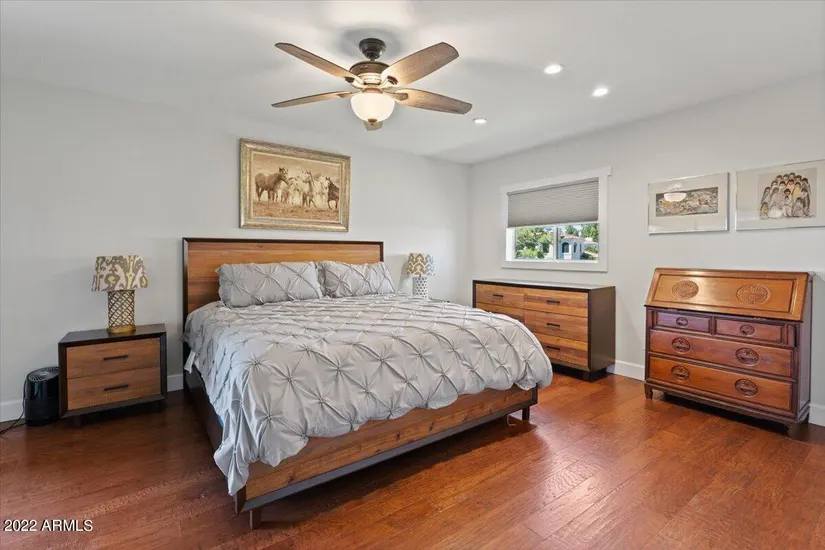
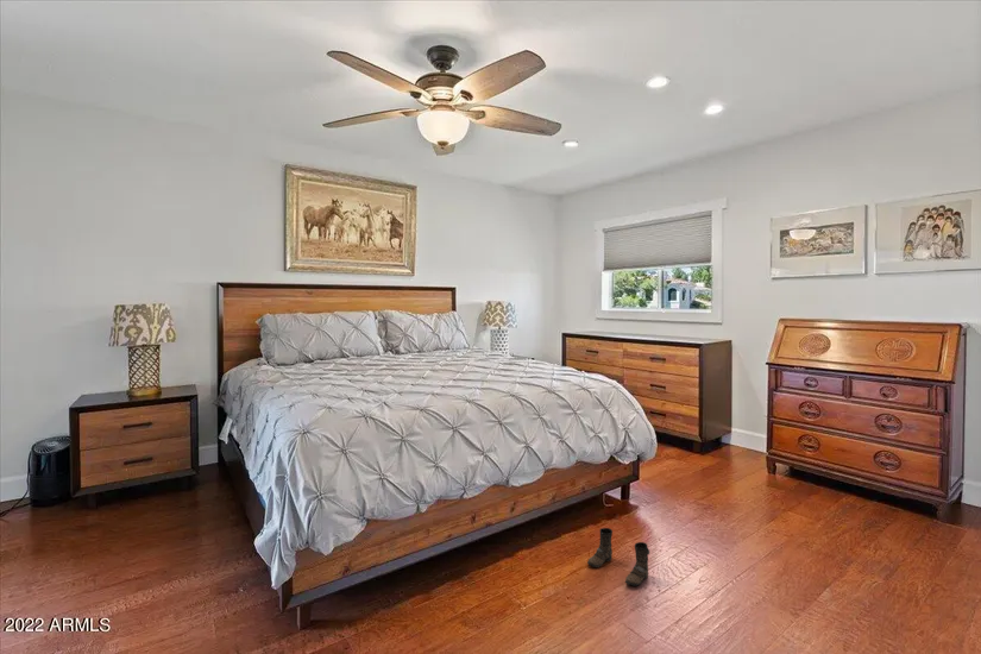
+ boots [586,527,650,587]
